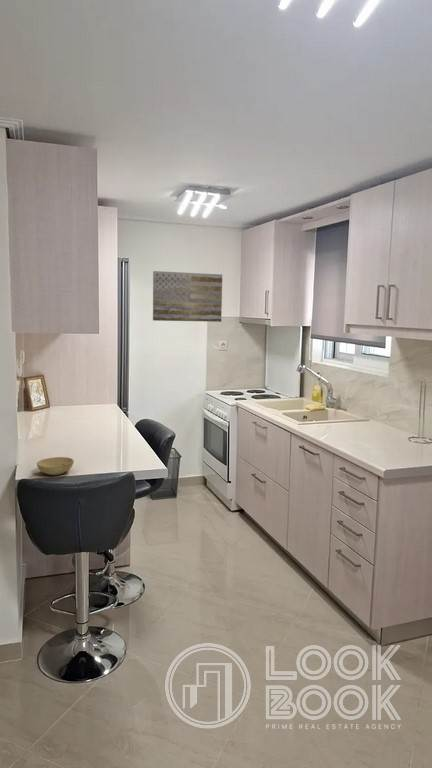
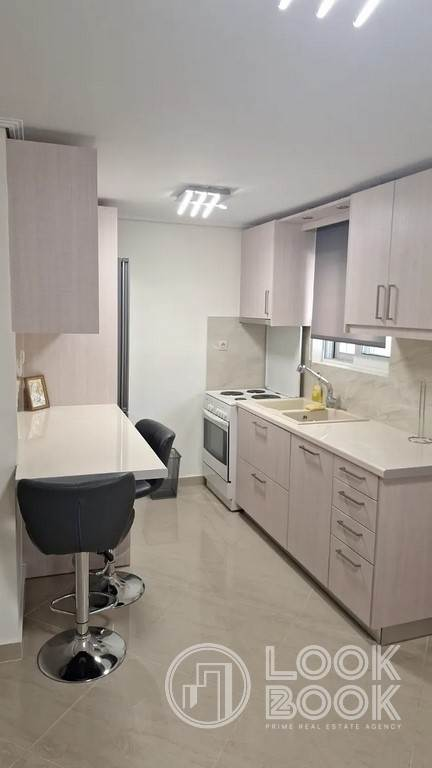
- wall art [152,270,223,323]
- bowl [36,456,75,476]
